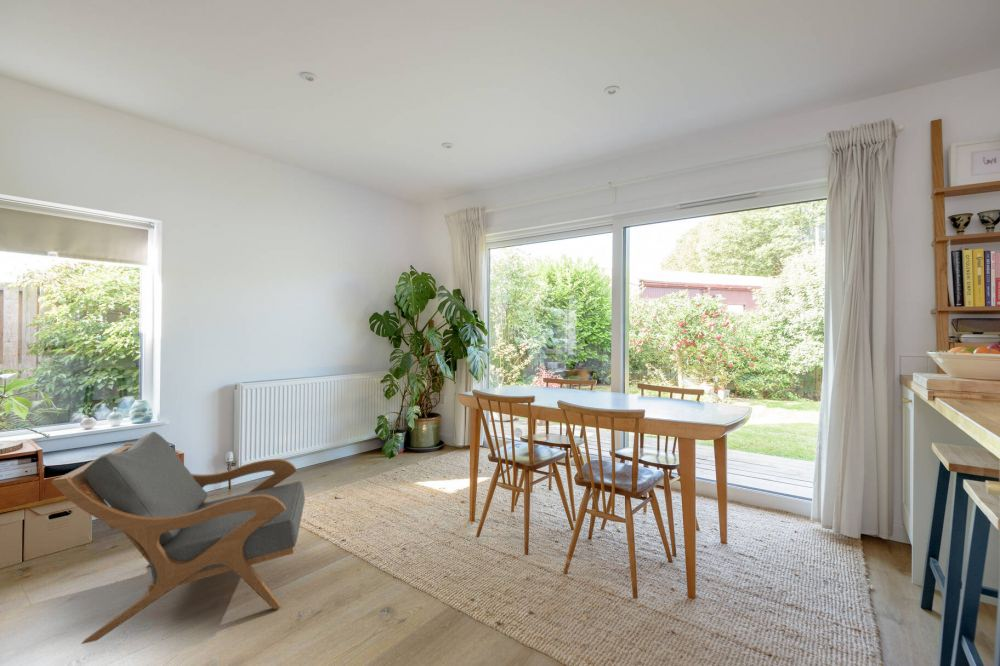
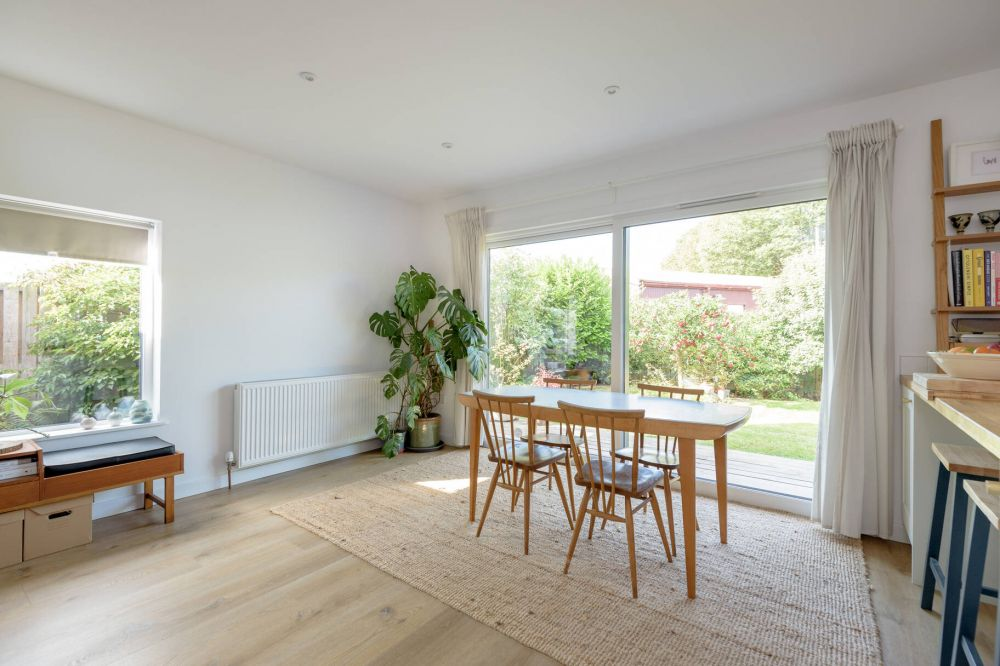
- armchair [50,431,306,645]
